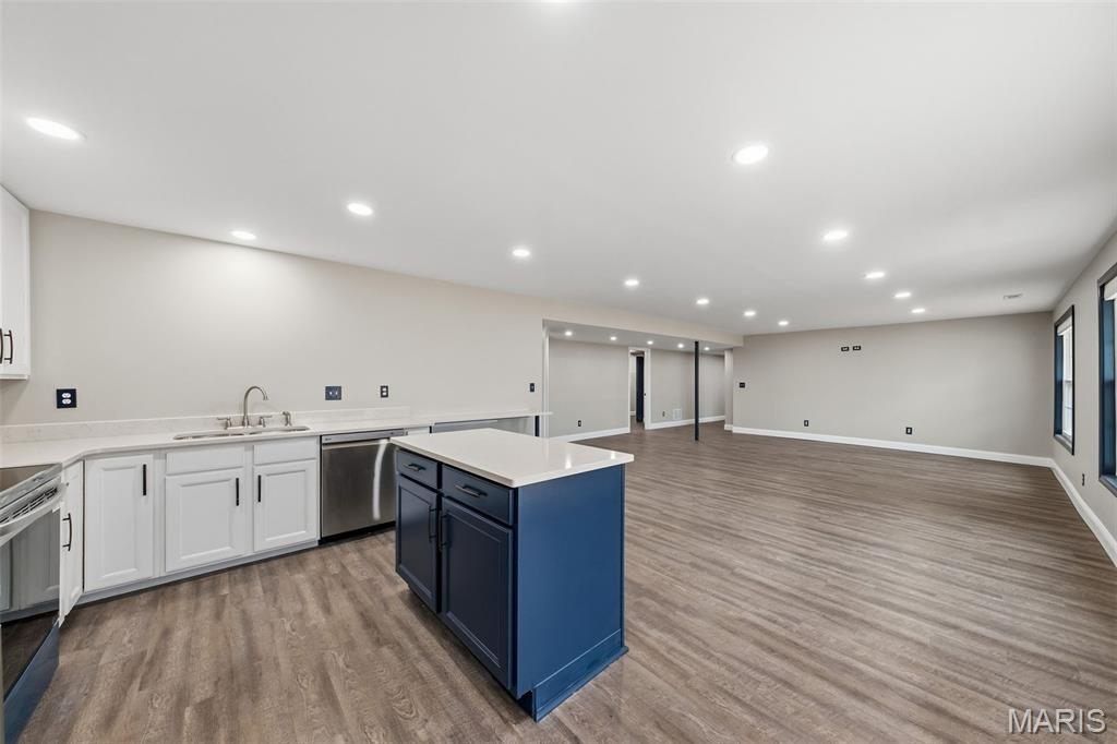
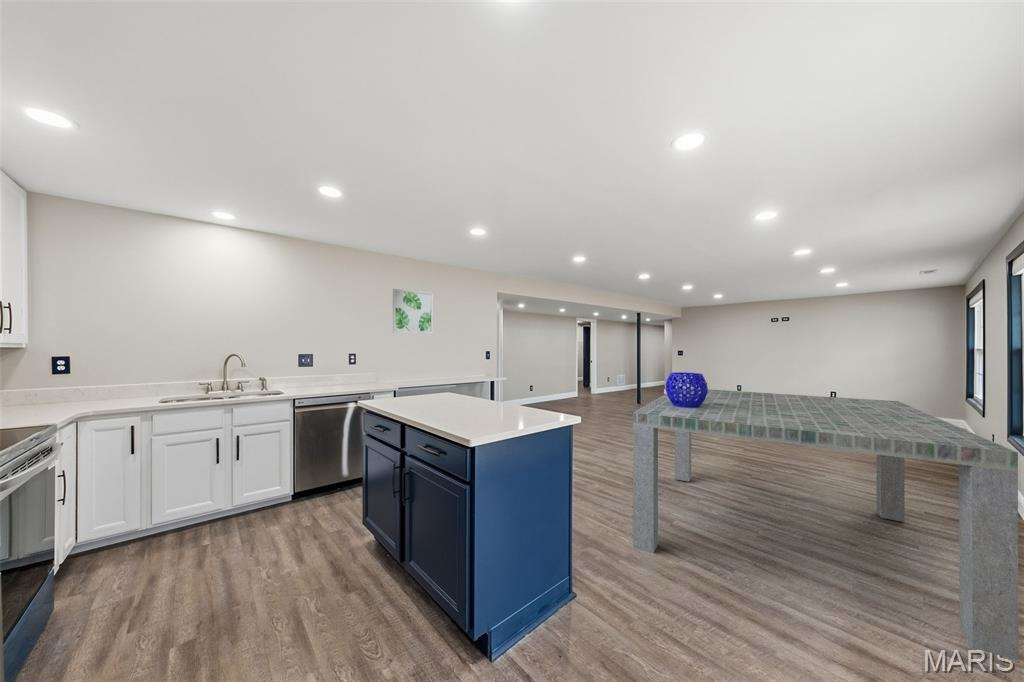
+ decorative bowl [665,371,709,408]
+ dining table [632,387,1019,662]
+ wall art [392,288,434,334]
